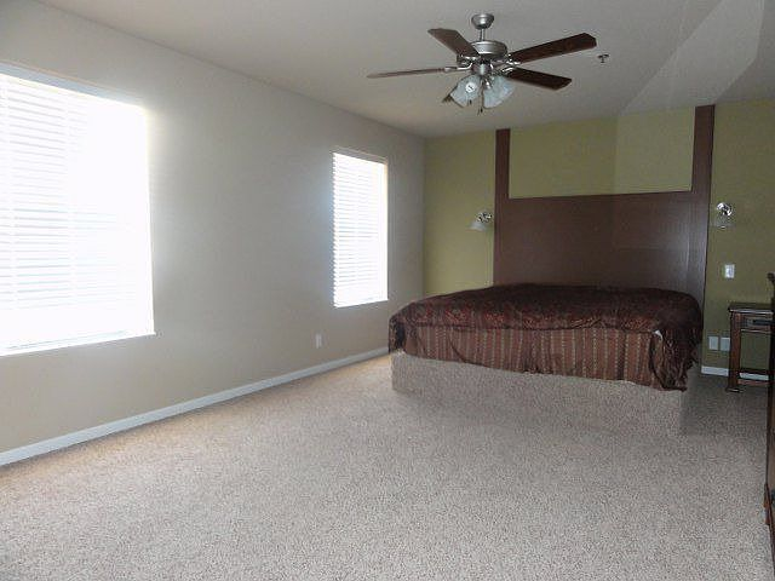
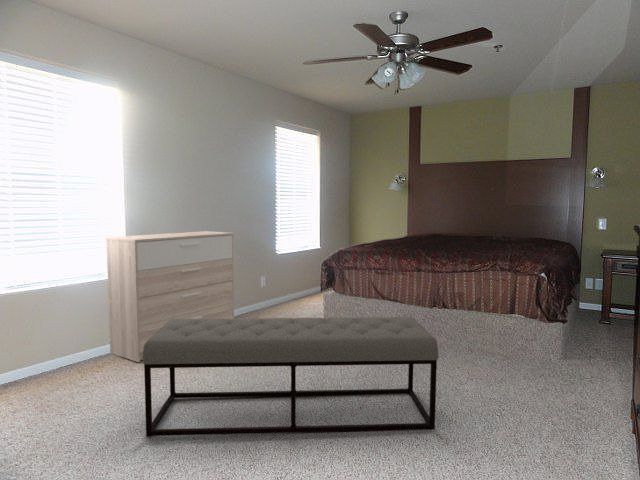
+ bench [142,316,439,438]
+ sideboard [105,230,235,363]
